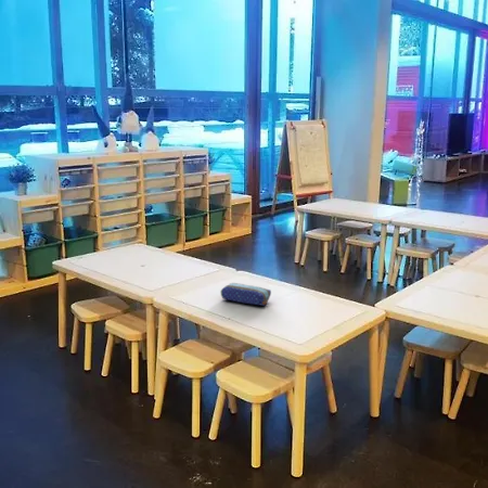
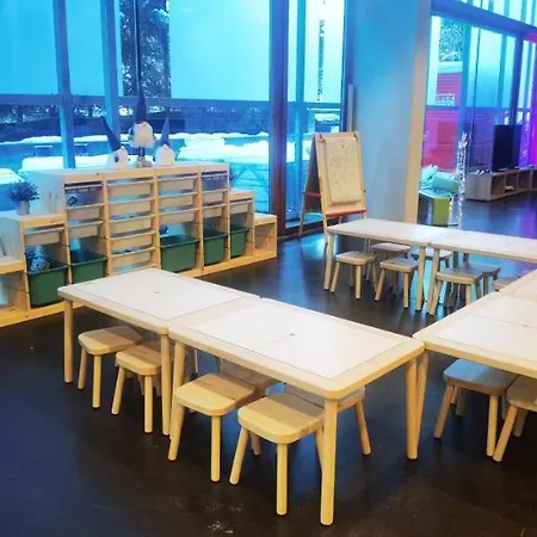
- pencil case [220,282,272,307]
